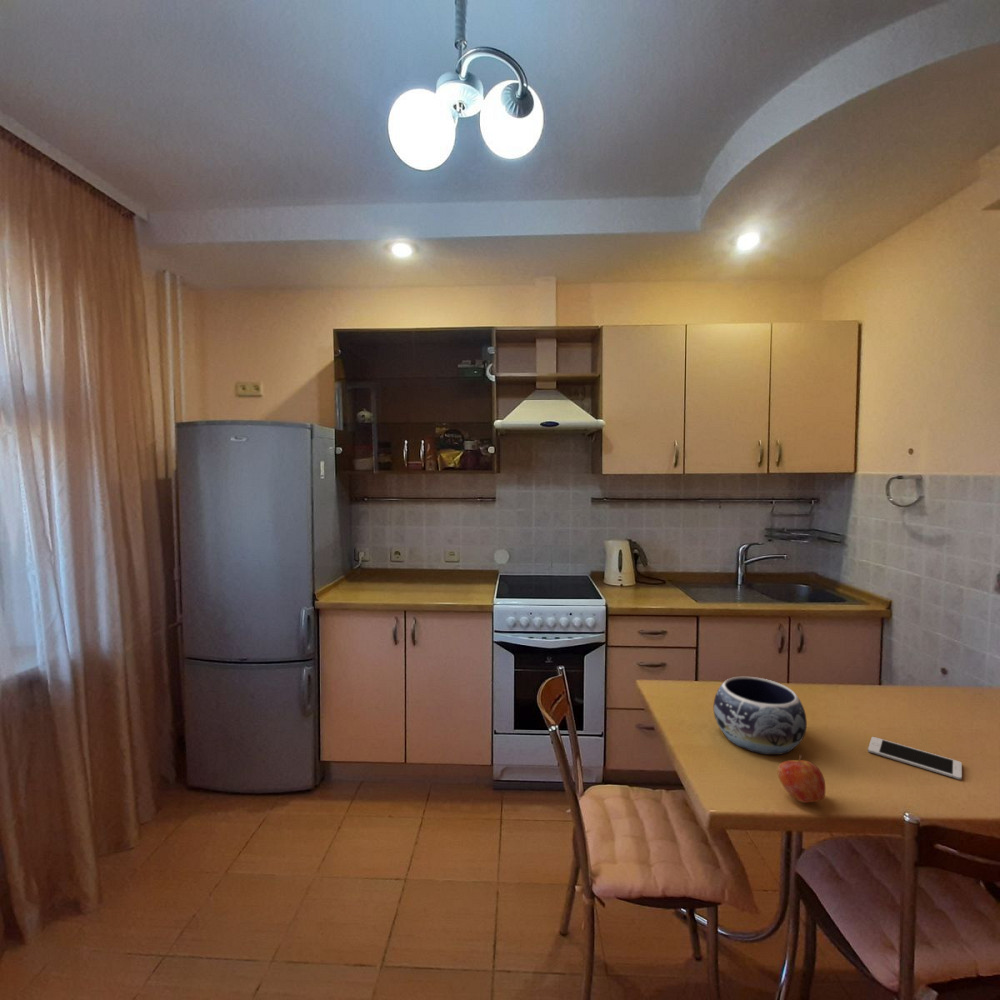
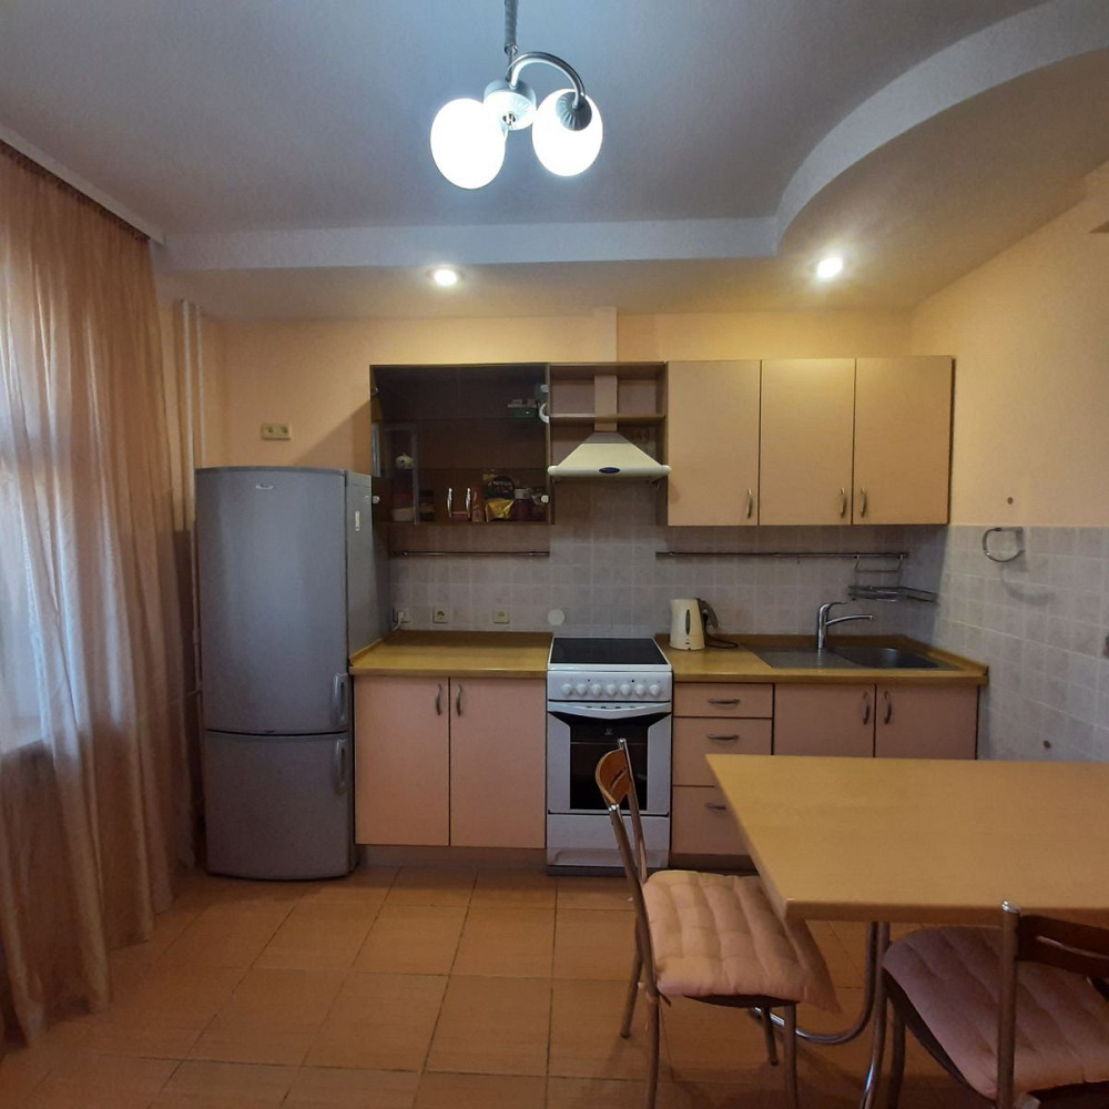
- decorative bowl [713,676,808,756]
- cell phone [867,736,963,781]
- apple [776,754,827,804]
